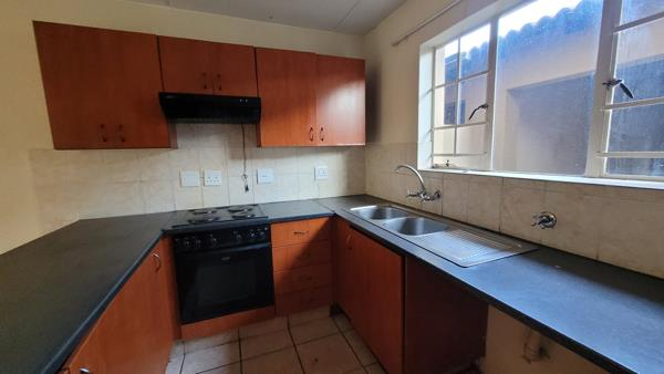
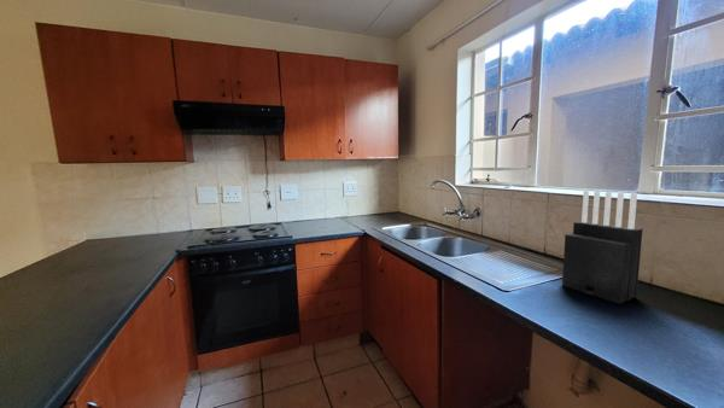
+ knife block [561,190,643,305]
